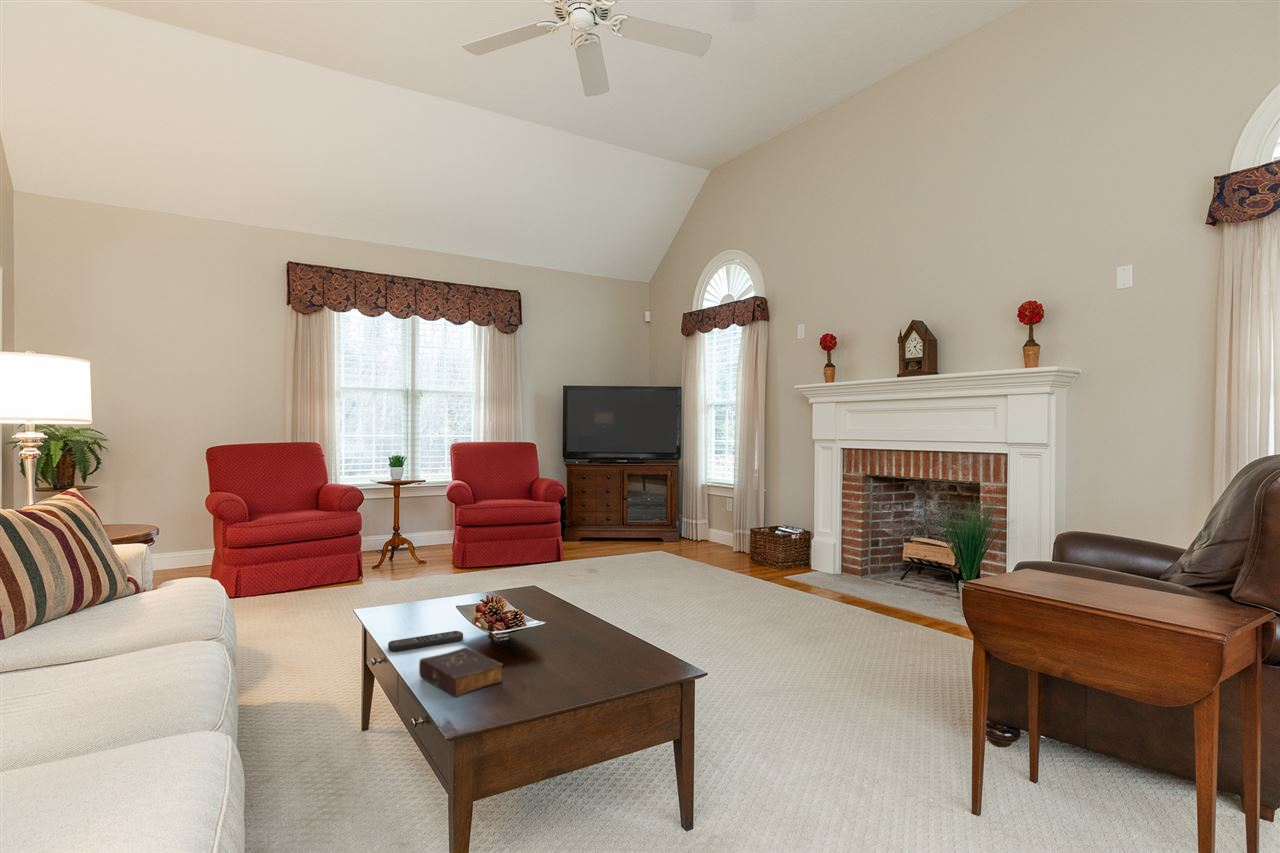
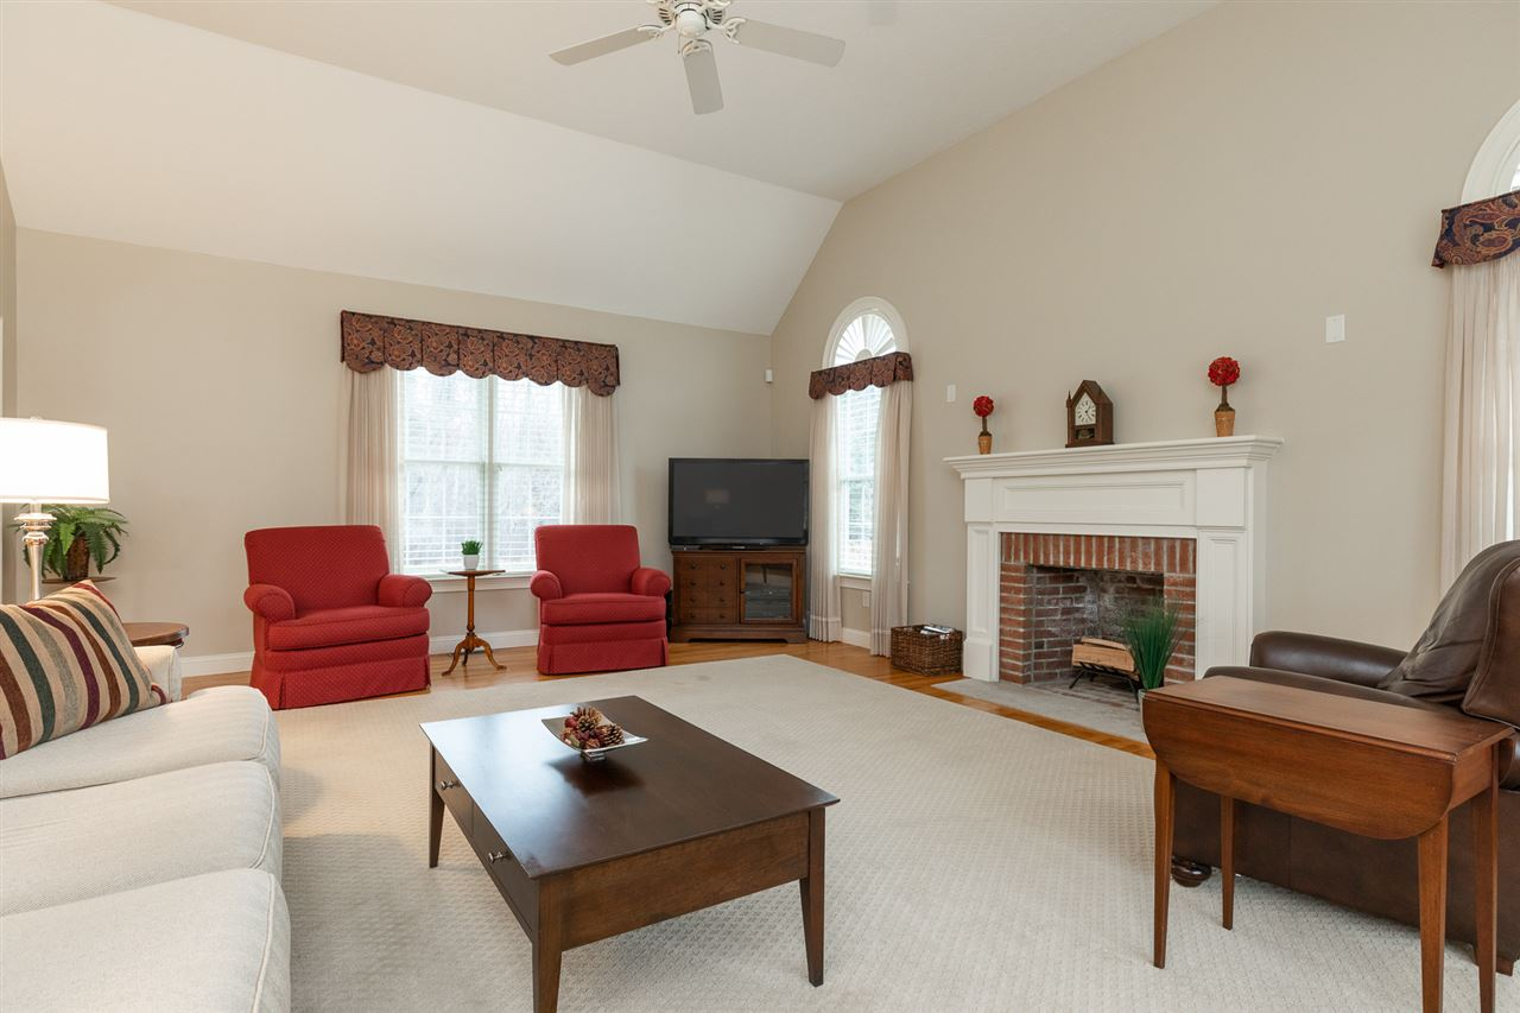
- remote control [387,630,464,653]
- book [418,646,504,698]
